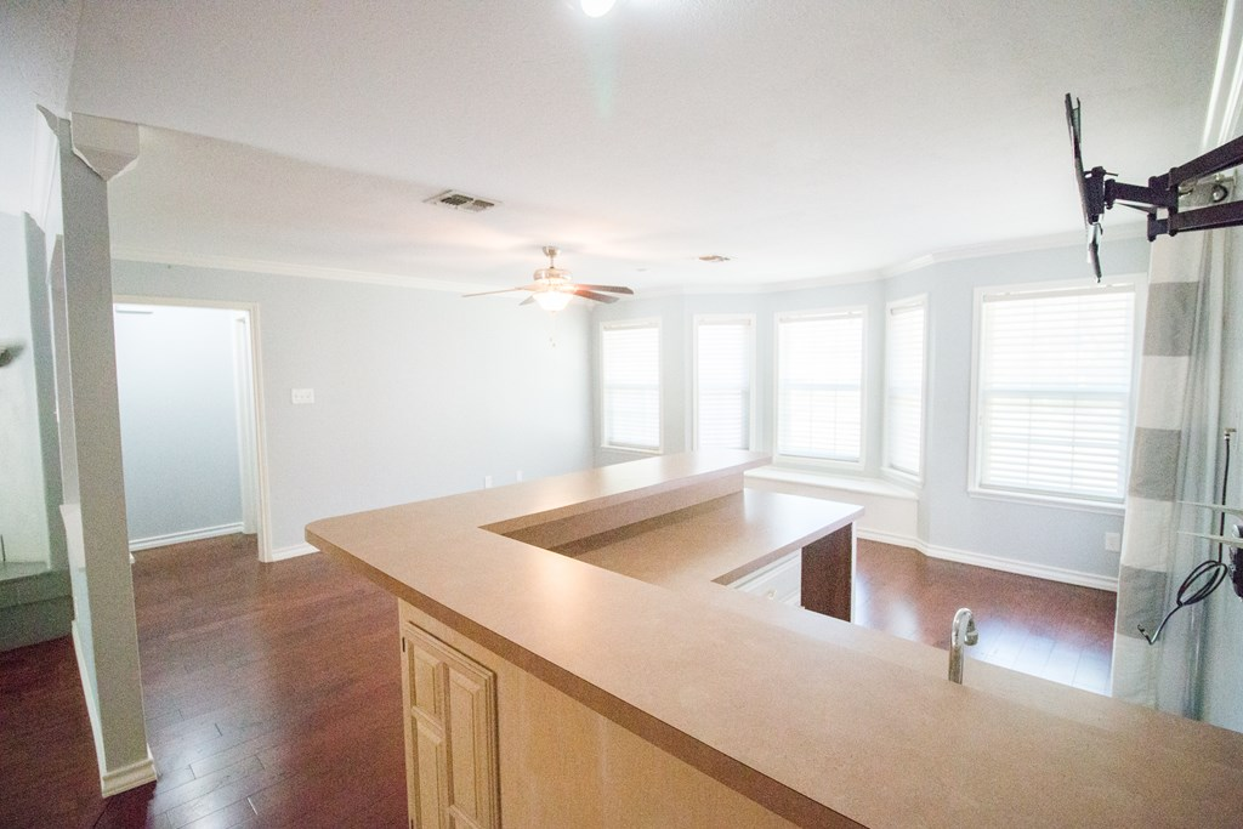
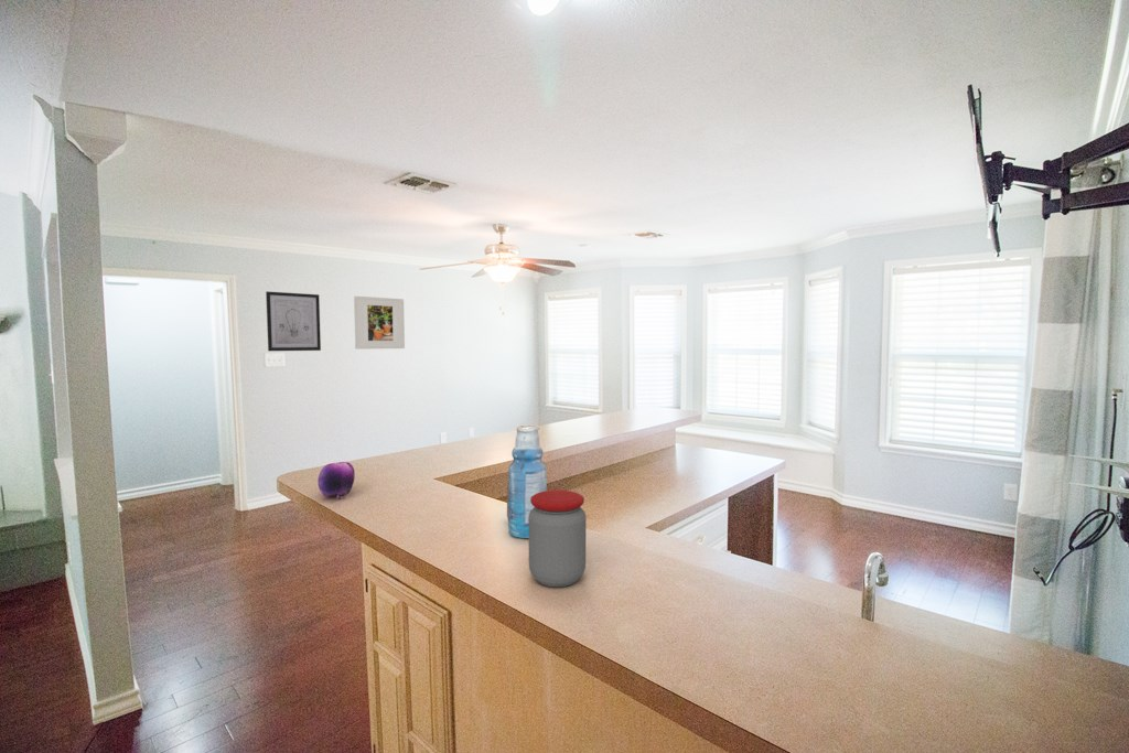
+ fruit [316,461,356,501]
+ bottle [506,424,548,539]
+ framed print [353,295,406,349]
+ jar [528,488,588,589]
+ wall art [265,290,322,352]
